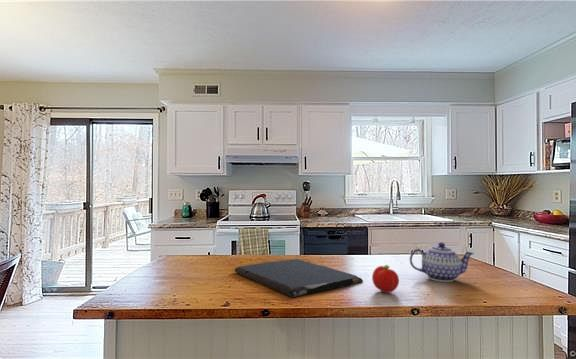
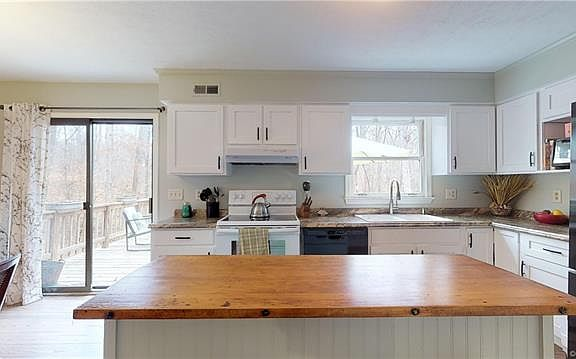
- cutting board [234,258,364,299]
- teapot [409,241,475,283]
- fruit [371,264,400,294]
